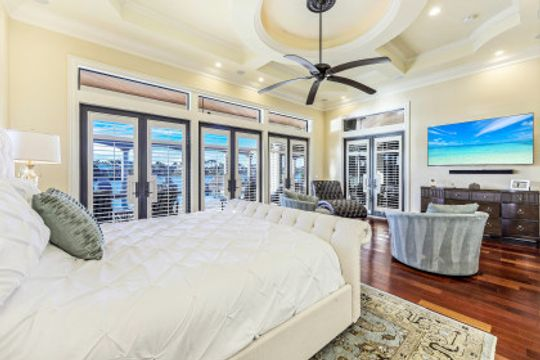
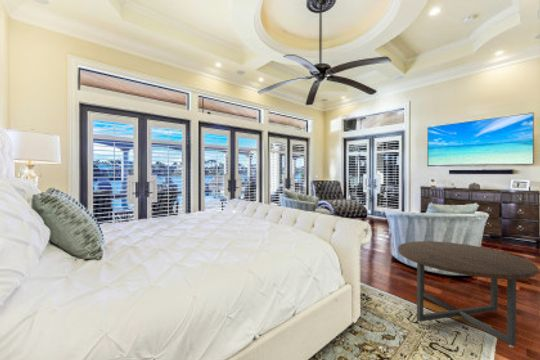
+ coffee table [397,240,539,349]
